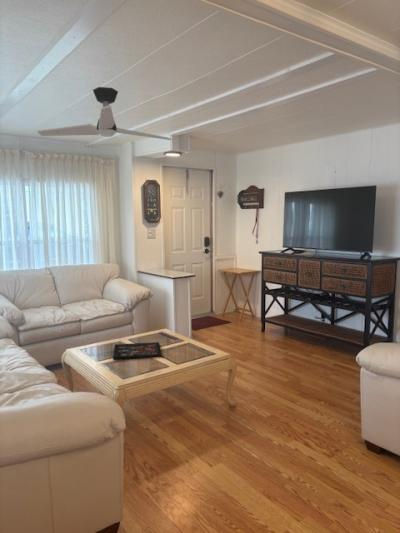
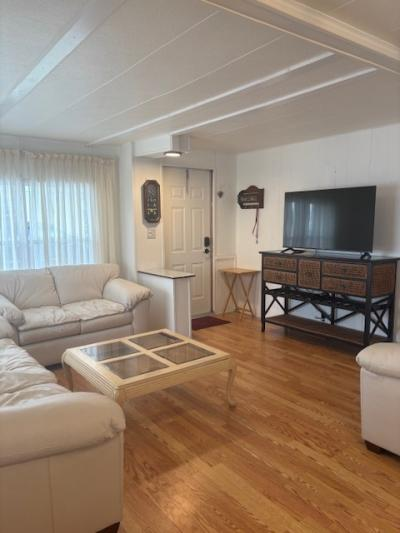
- decorative tray [112,341,163,360]
- ceiling fan [36,86,173,141]
